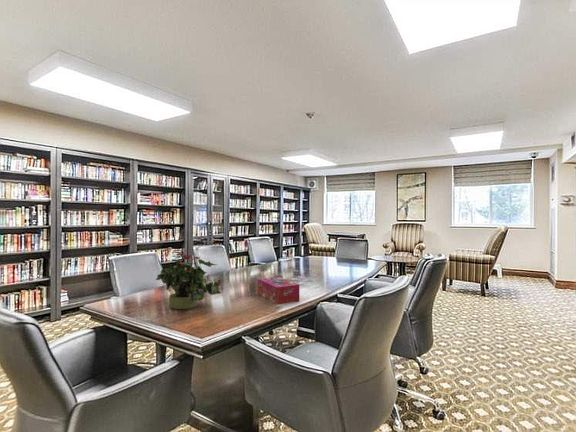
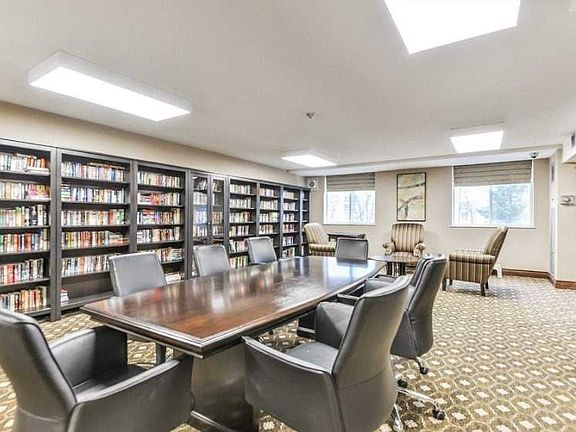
- potted plant [155,250,223,310]
- tissue box [256,276,300,305]
